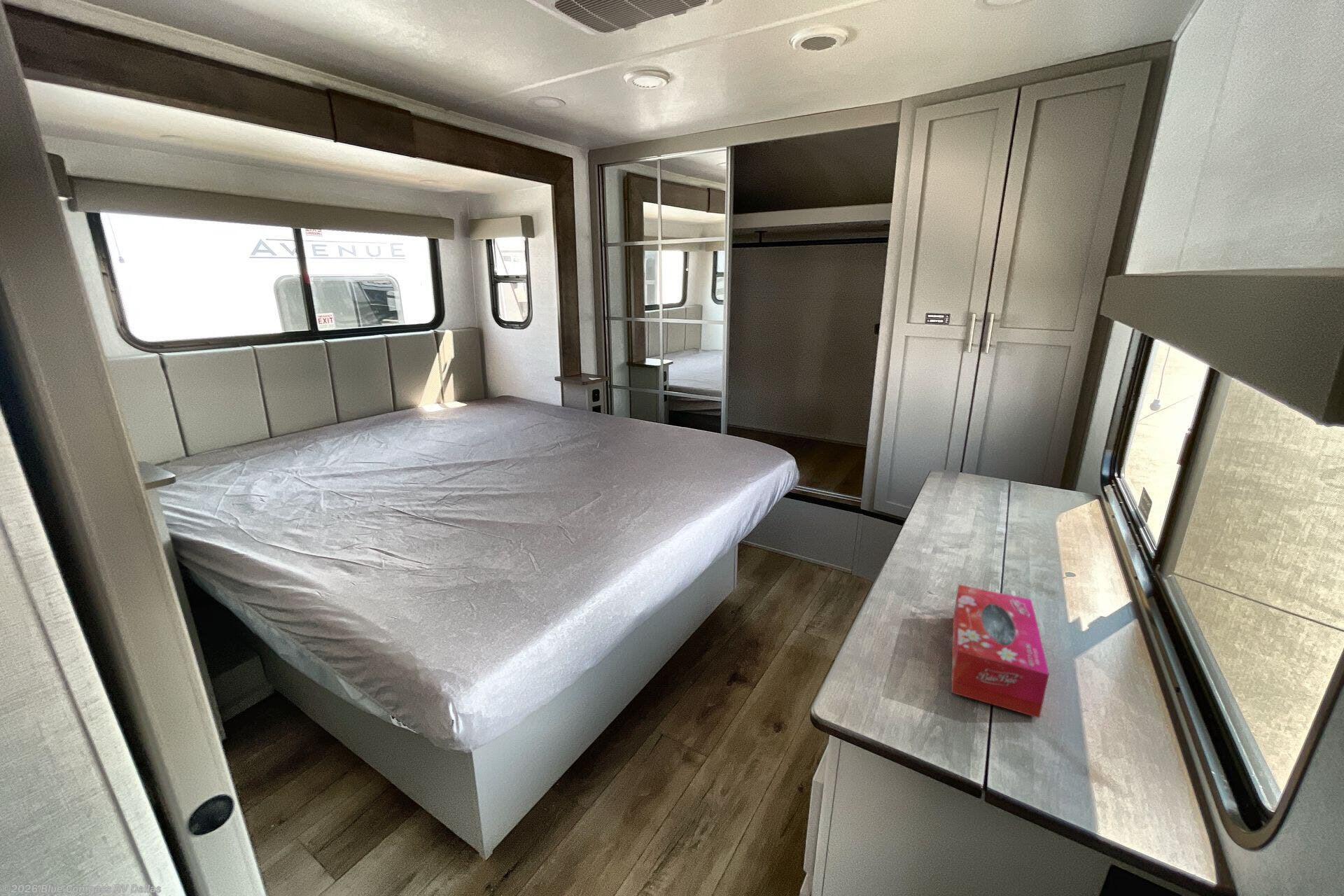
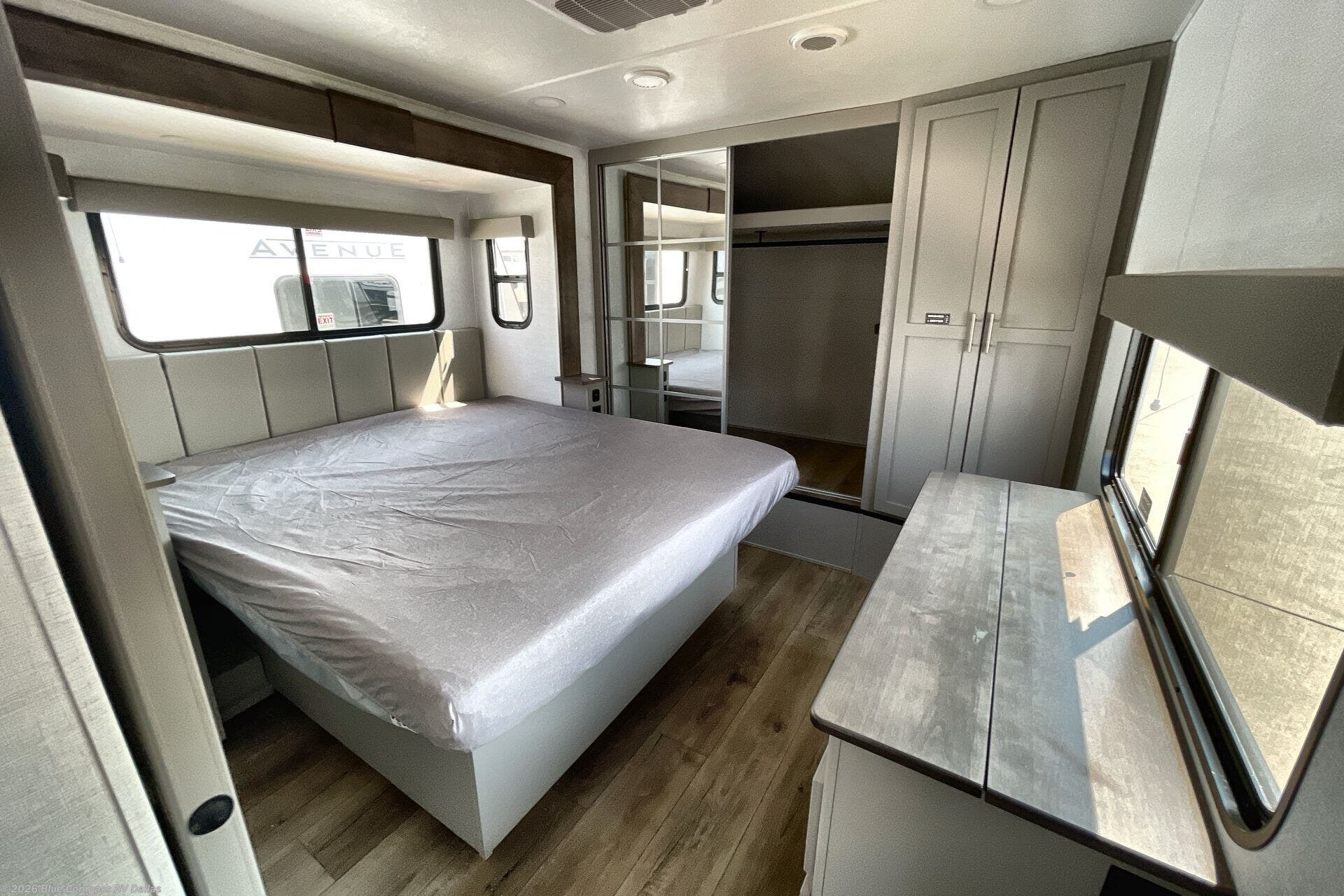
- tissue box [951,584,1050,719]
